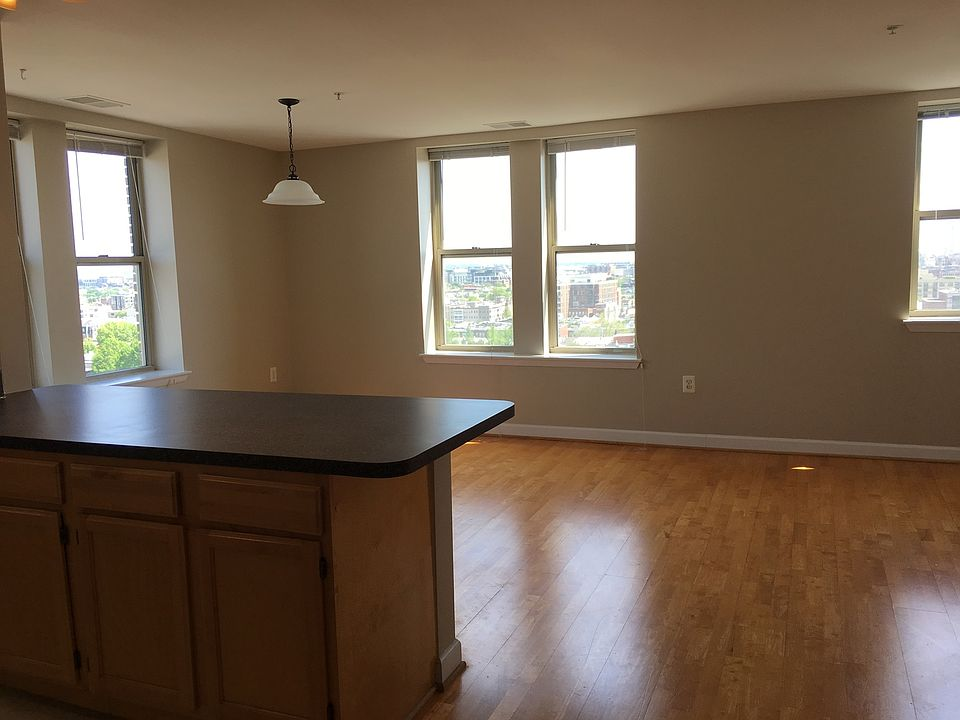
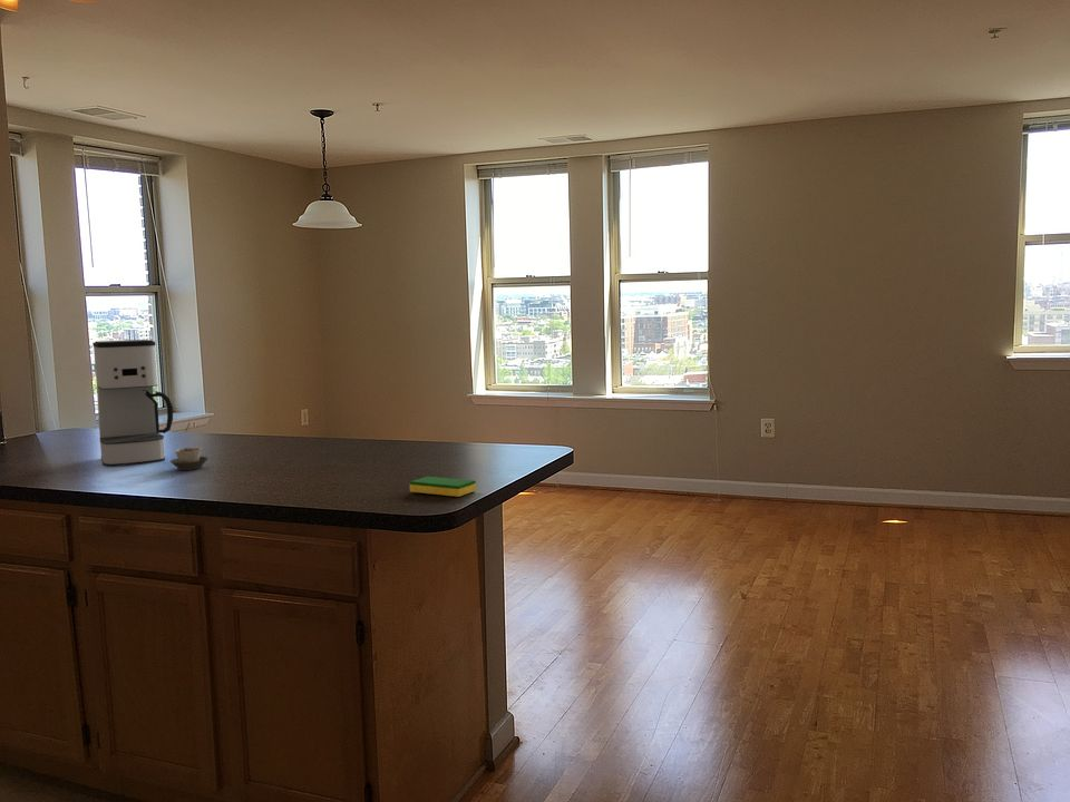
+ dish sponge [409,476,477,498]
+ coffee maker [91,339,174,467]
+ cup [168,447,210,471]
